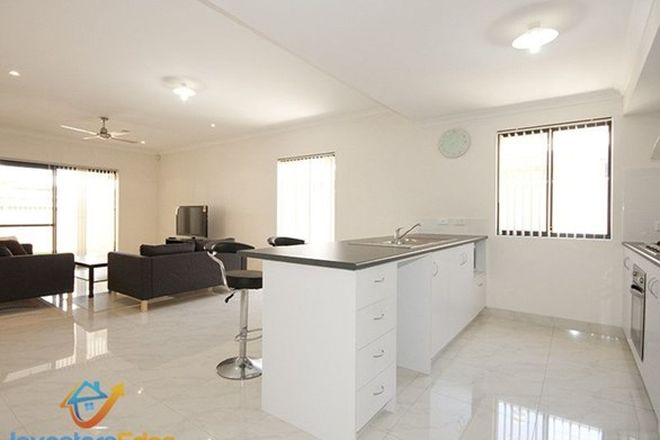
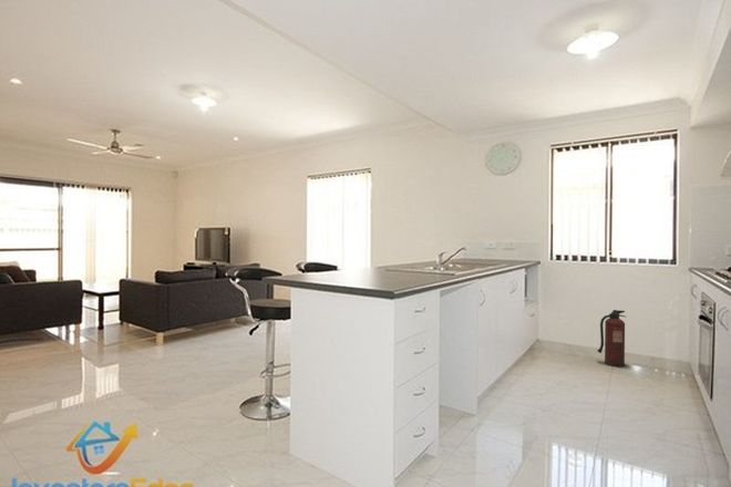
+ fire extinguisher [596,309,627,367]
